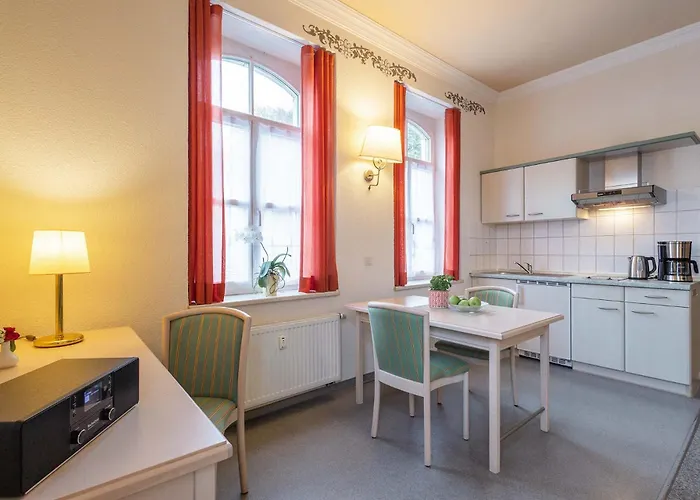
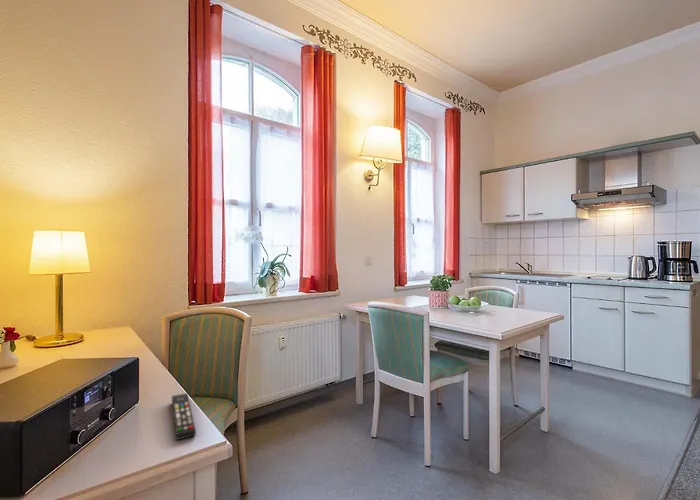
+ remote control [171,392,197,441]
